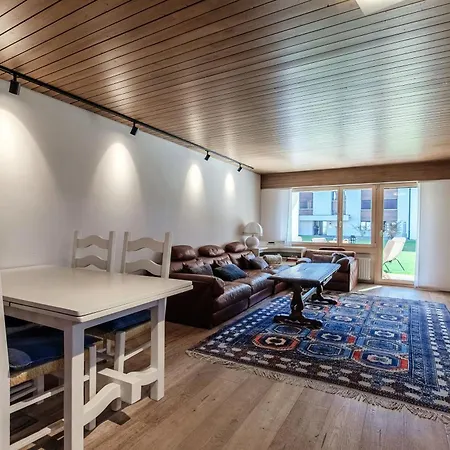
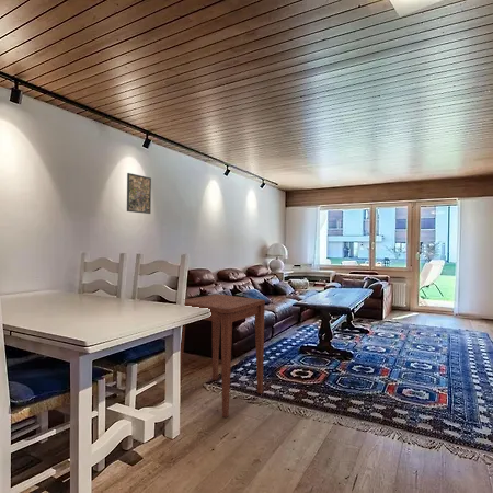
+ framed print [126,172,152,215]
+ side table [181,293,266,419]
